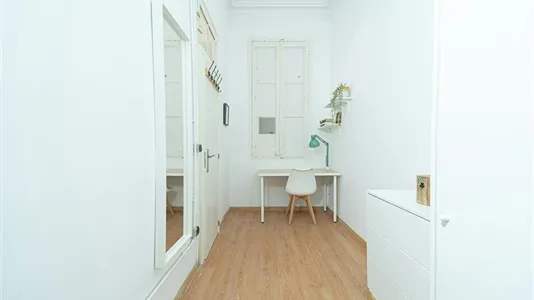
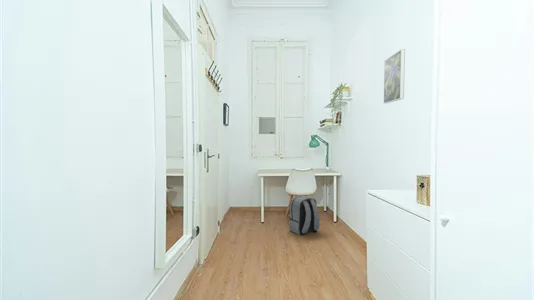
+ backpack [288,194,320,236]
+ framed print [383,48,406,104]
